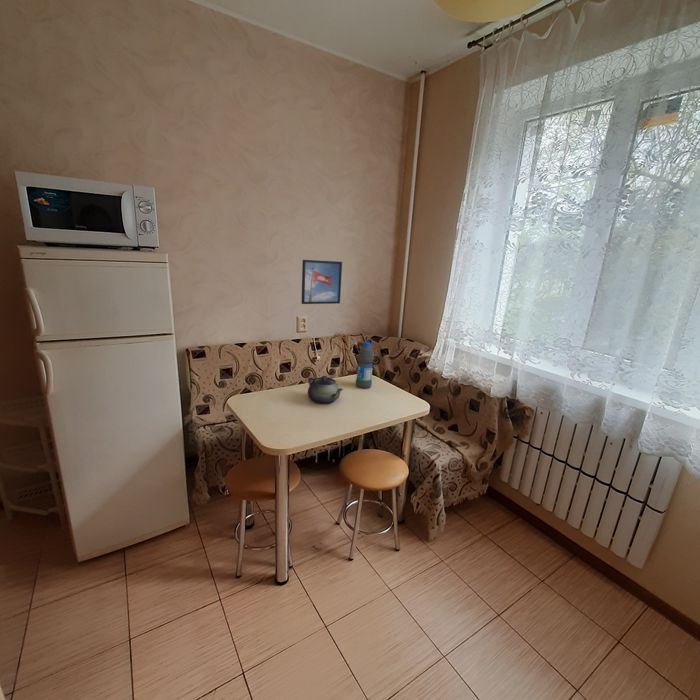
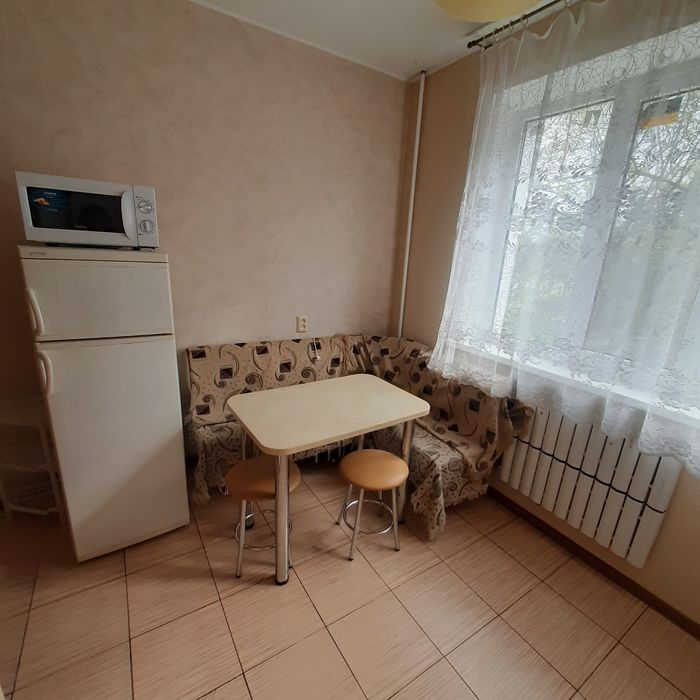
- water bottle [355,341,375,389]
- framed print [301,259,343,305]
- teapot [307,375,344,405]
